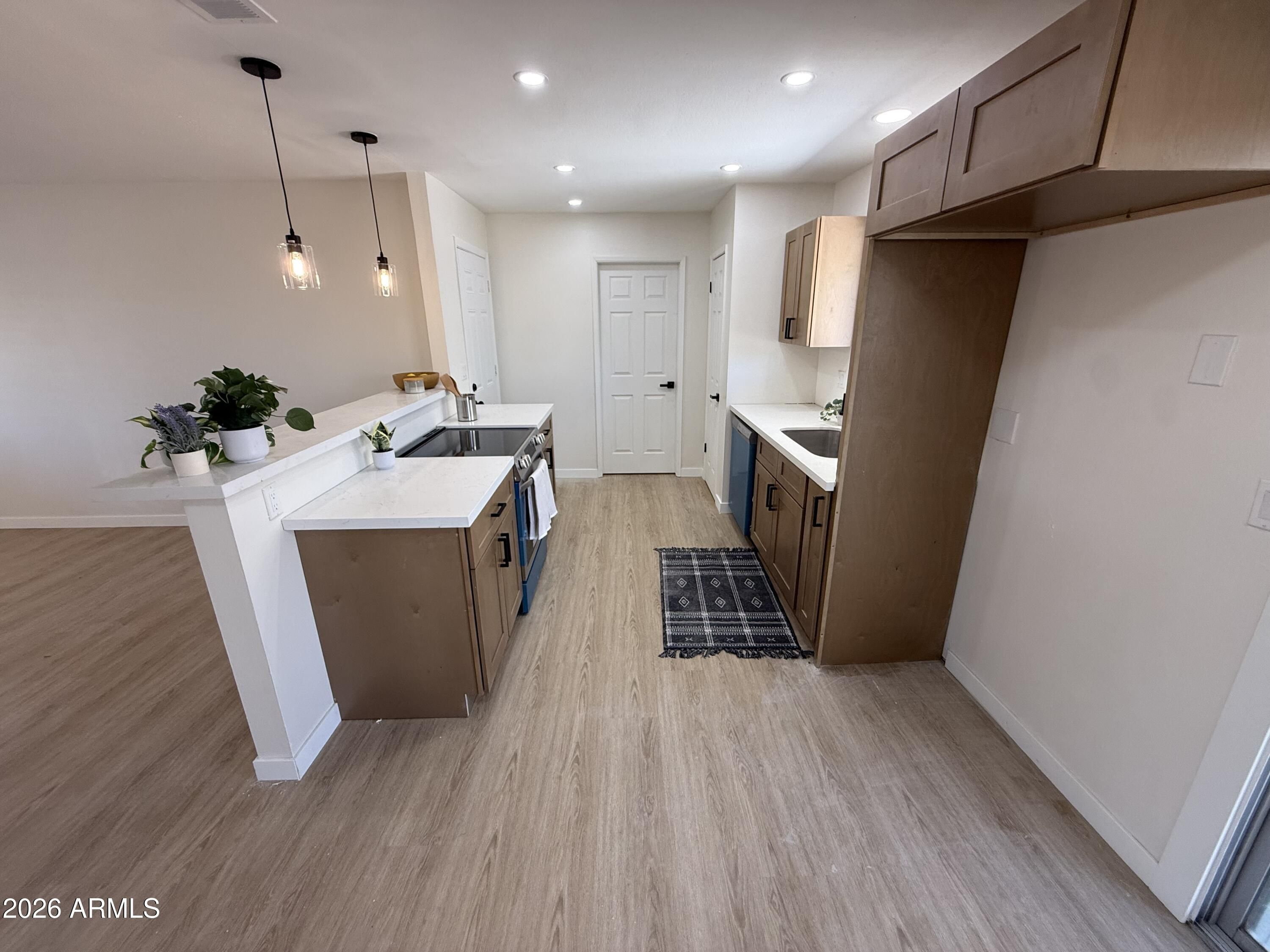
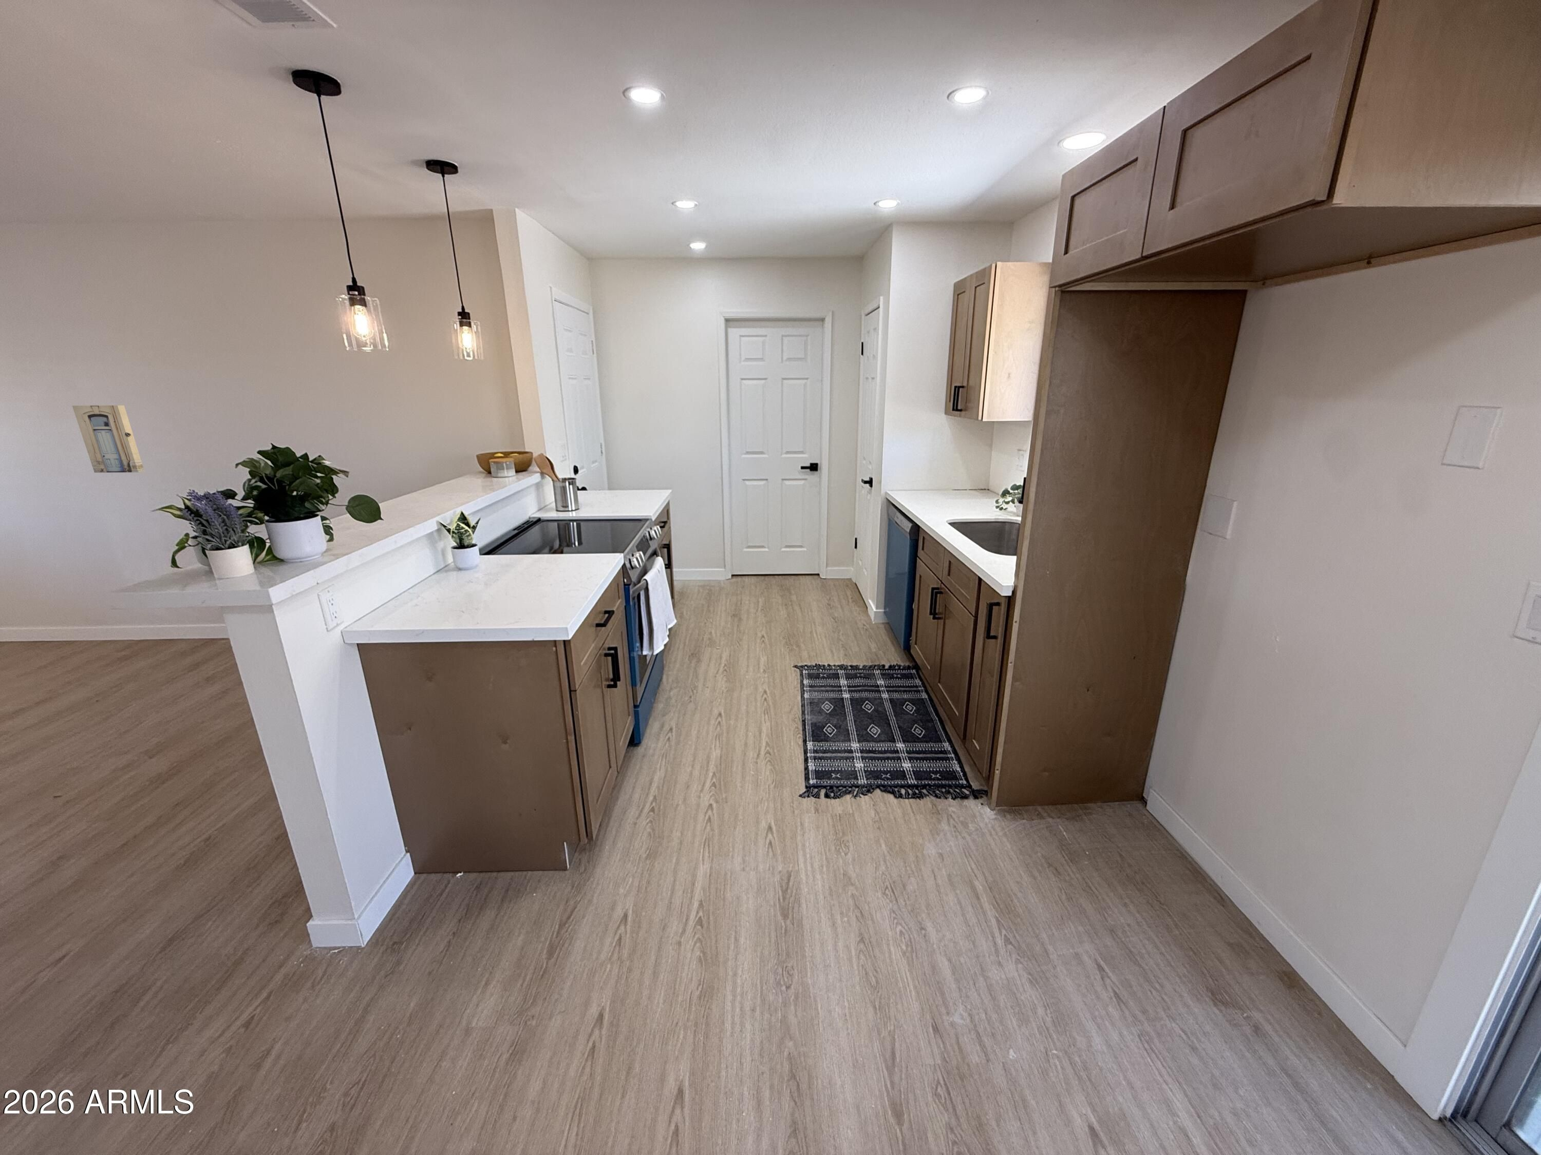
+ wall art [72,405,144,473]
